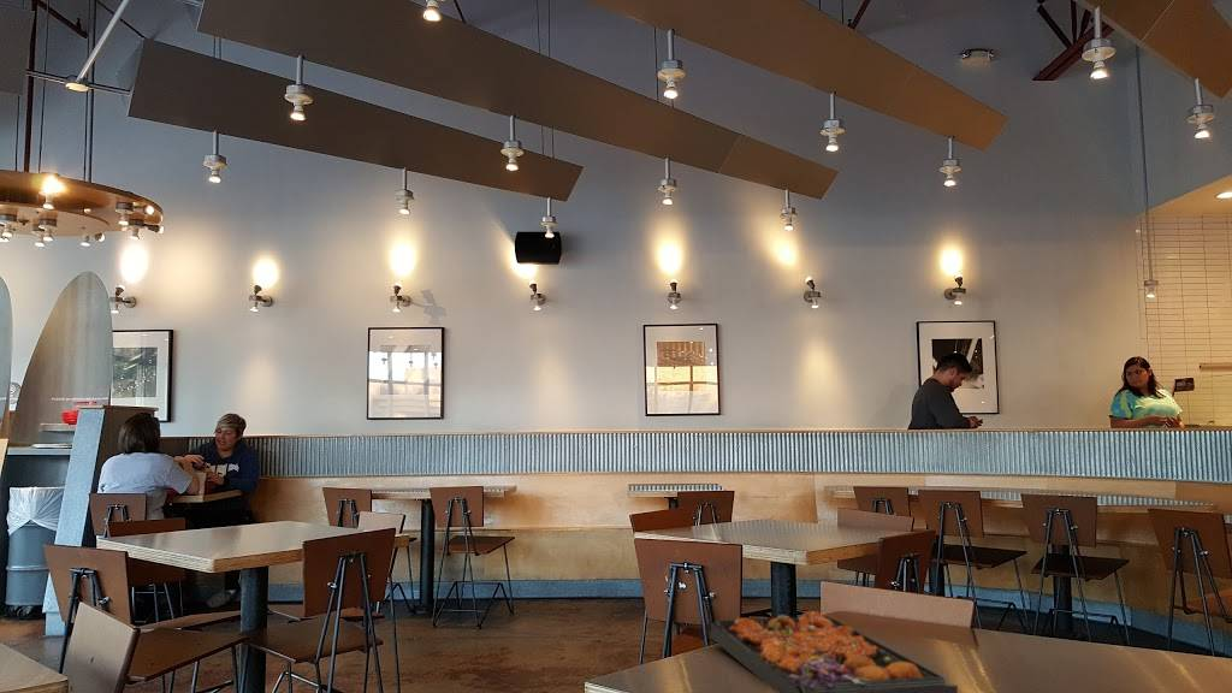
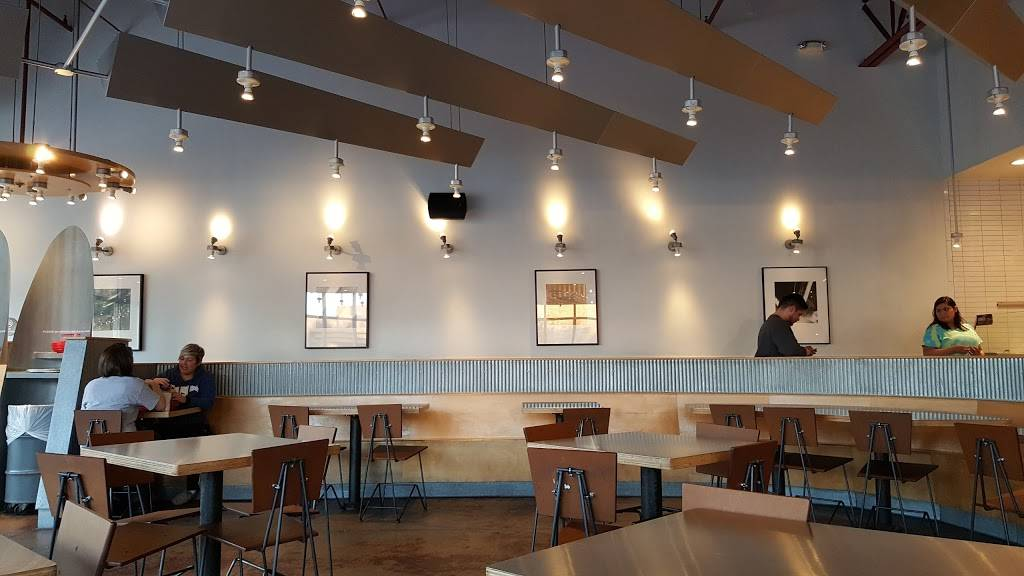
- food tray [704,610,959,693]
